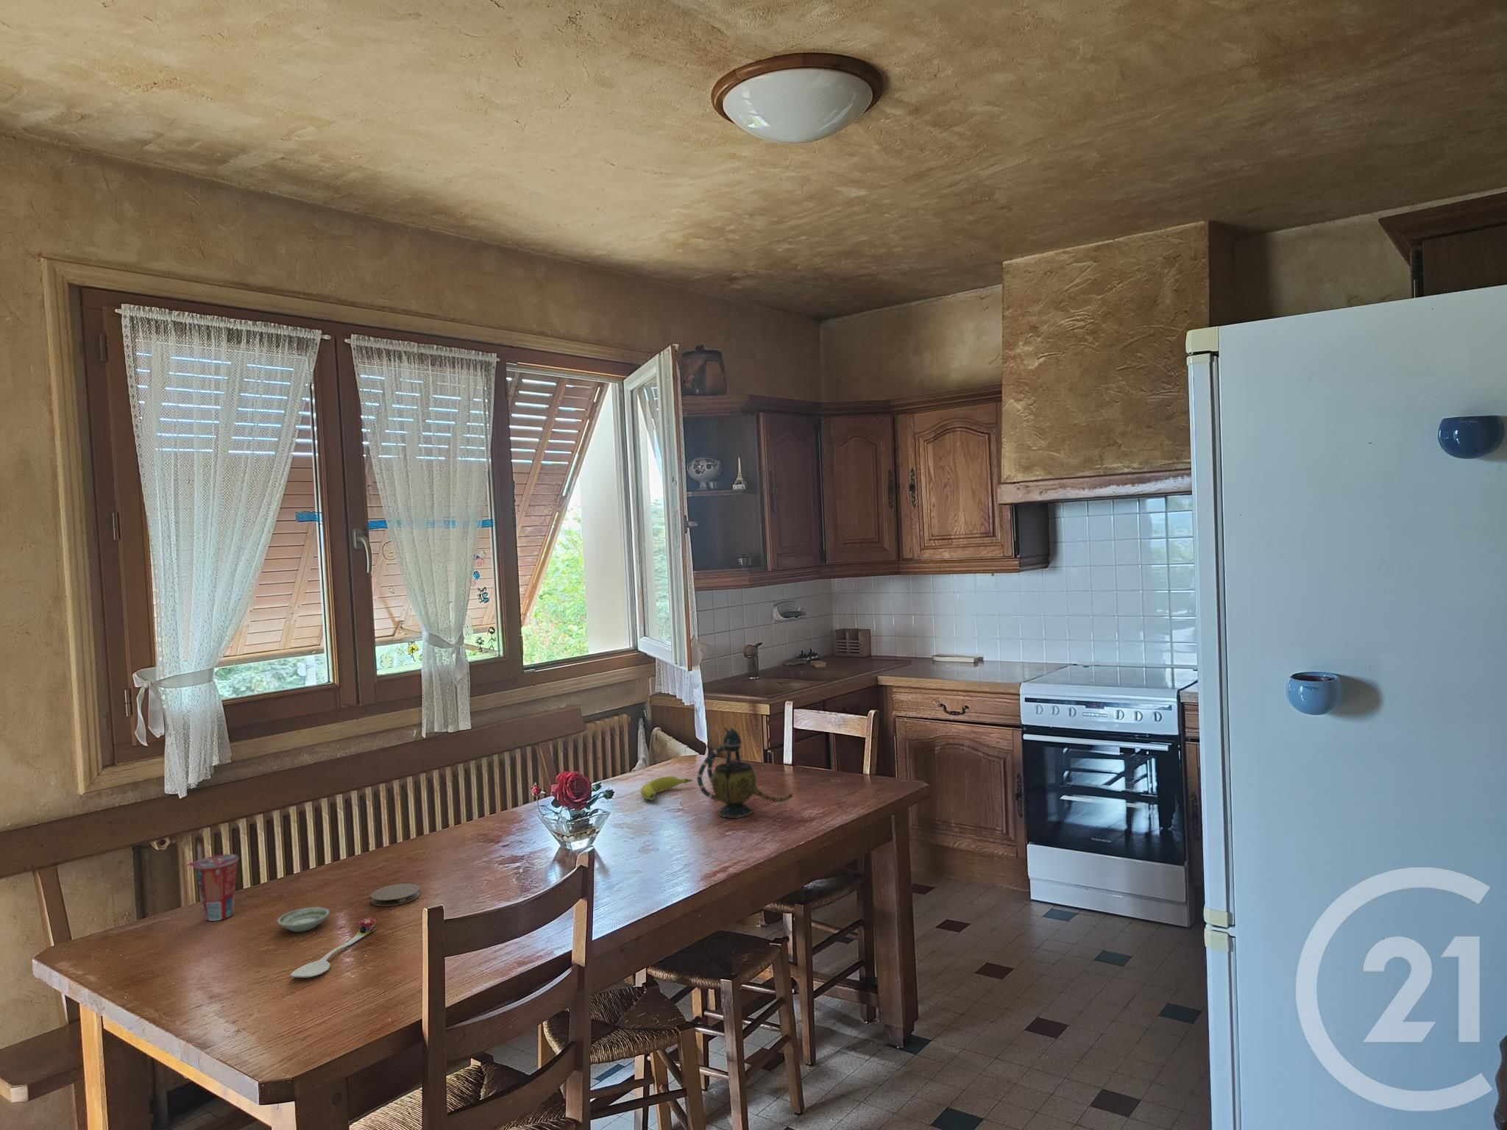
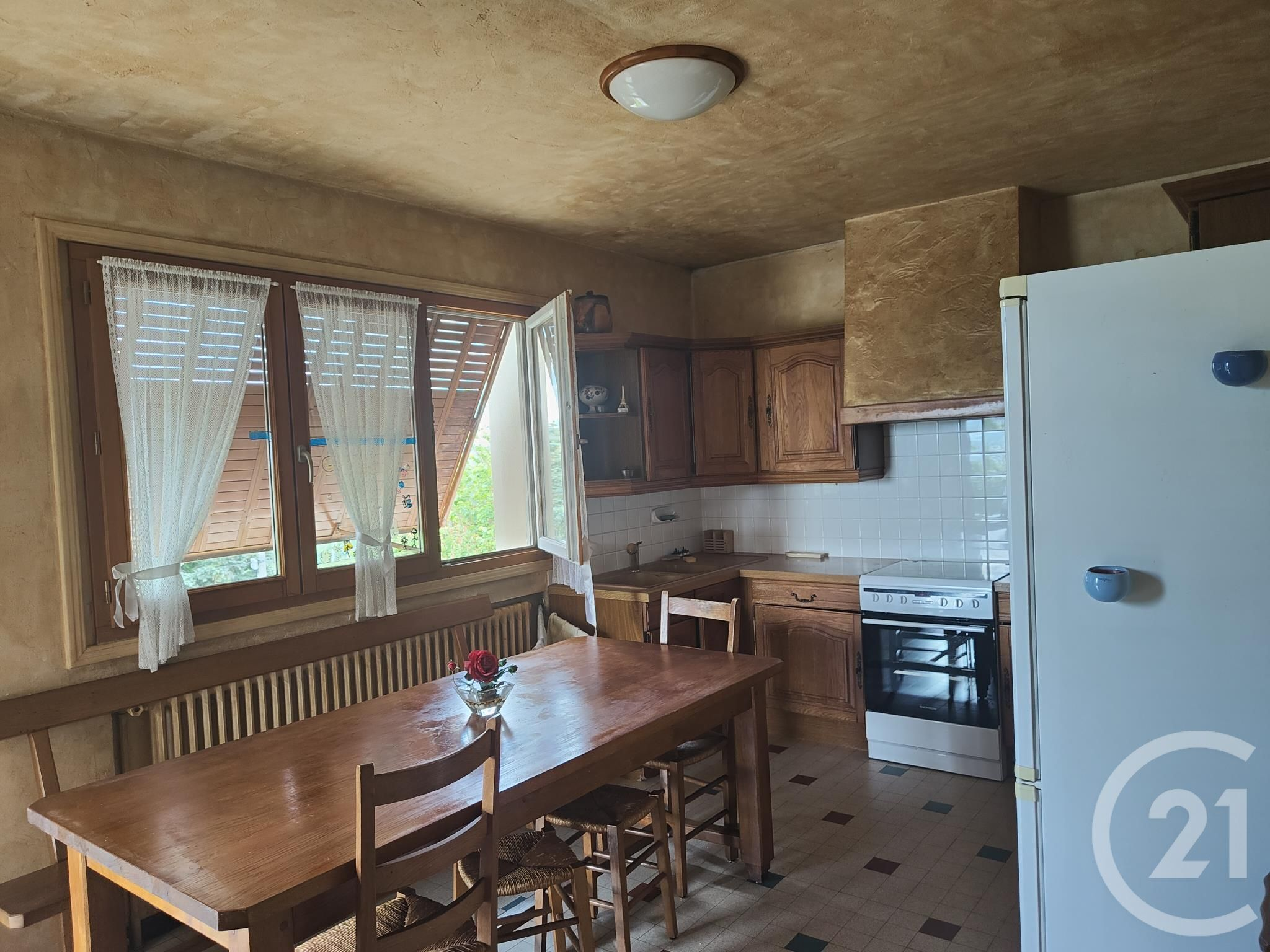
- saucer [276,907,330,933]
- spoon [290,918,377,978]
- fruit [641,775,694,800]
- teapot [697,726,793,819]
- coaster [370,883,420,907]
- cup [186,853,240,922]
